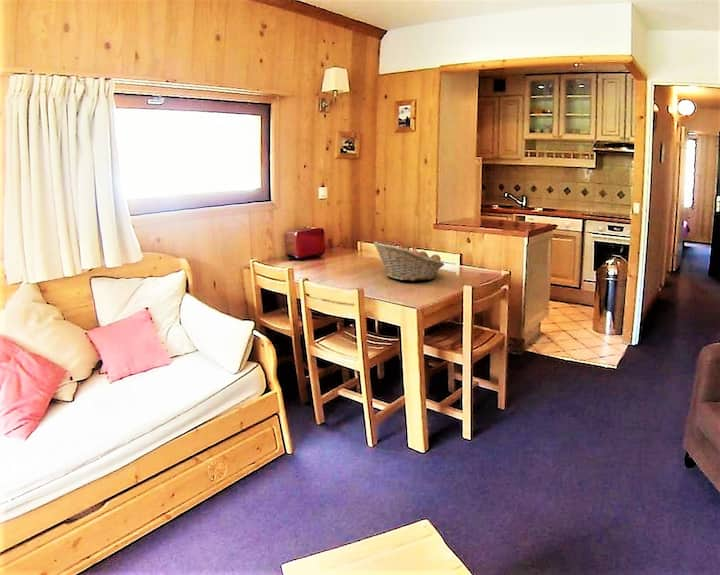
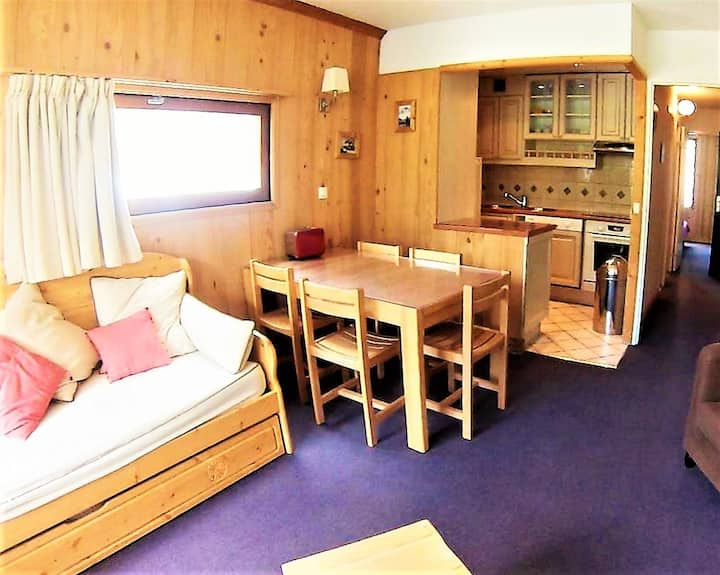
- fruit basket [372,241,445,282]
